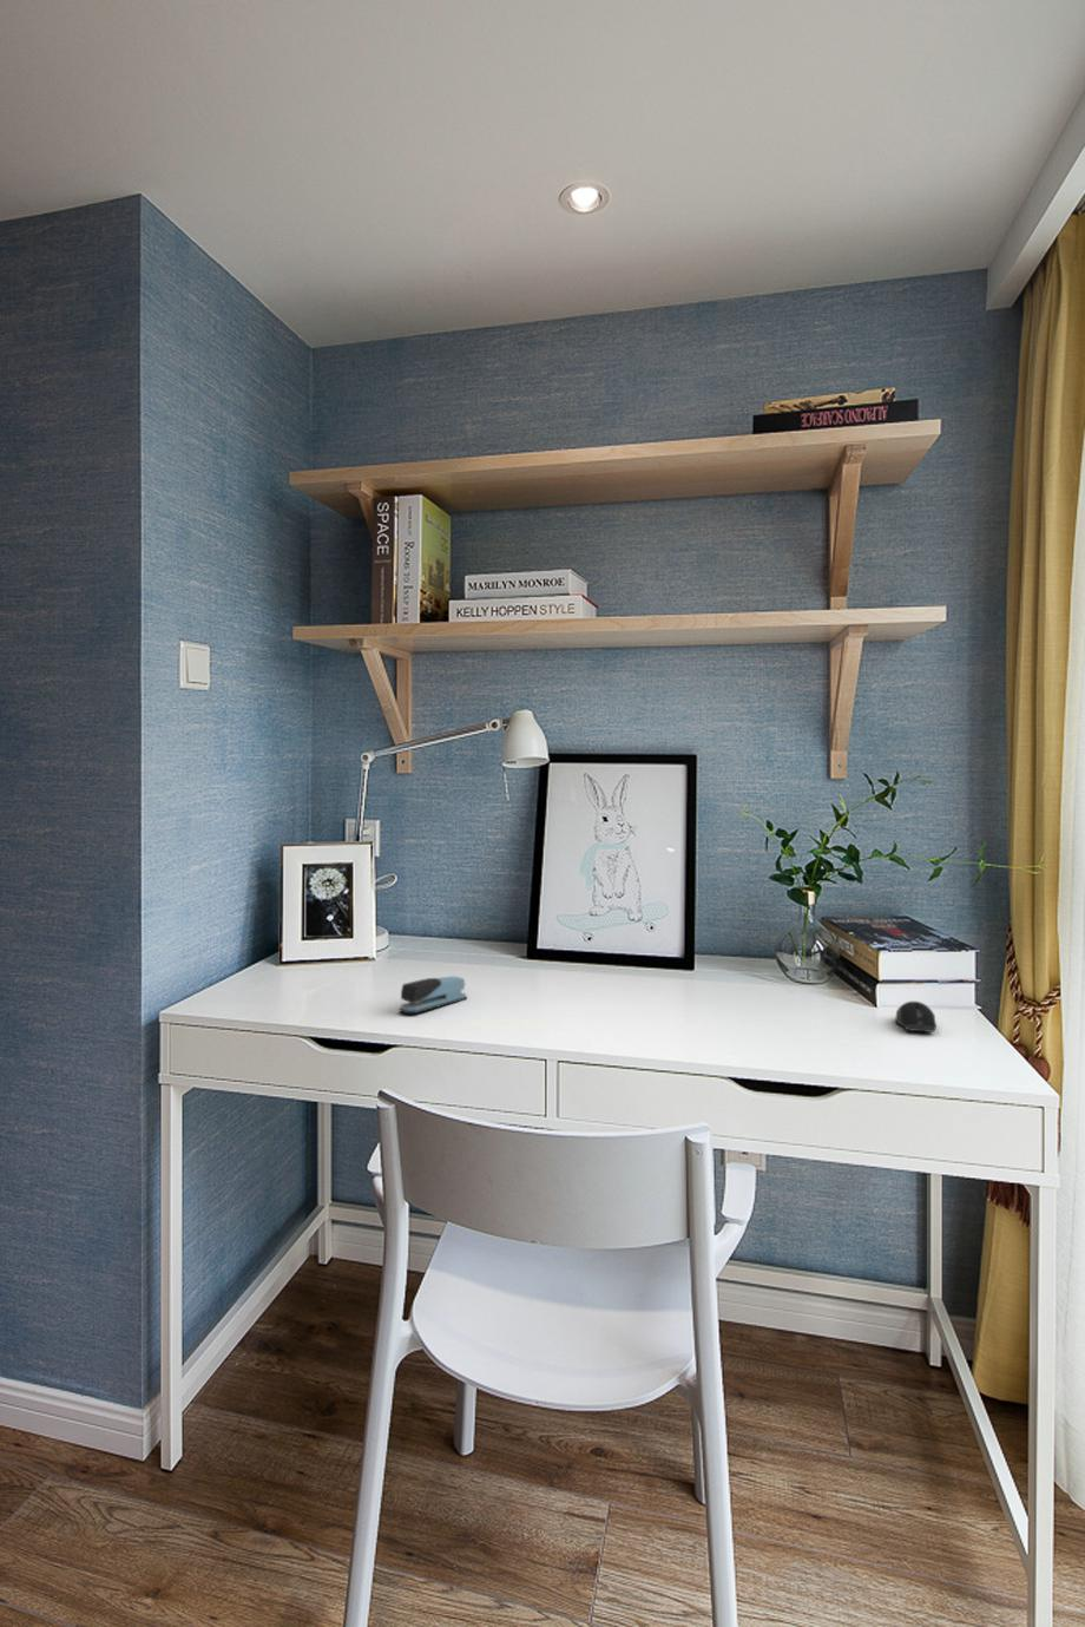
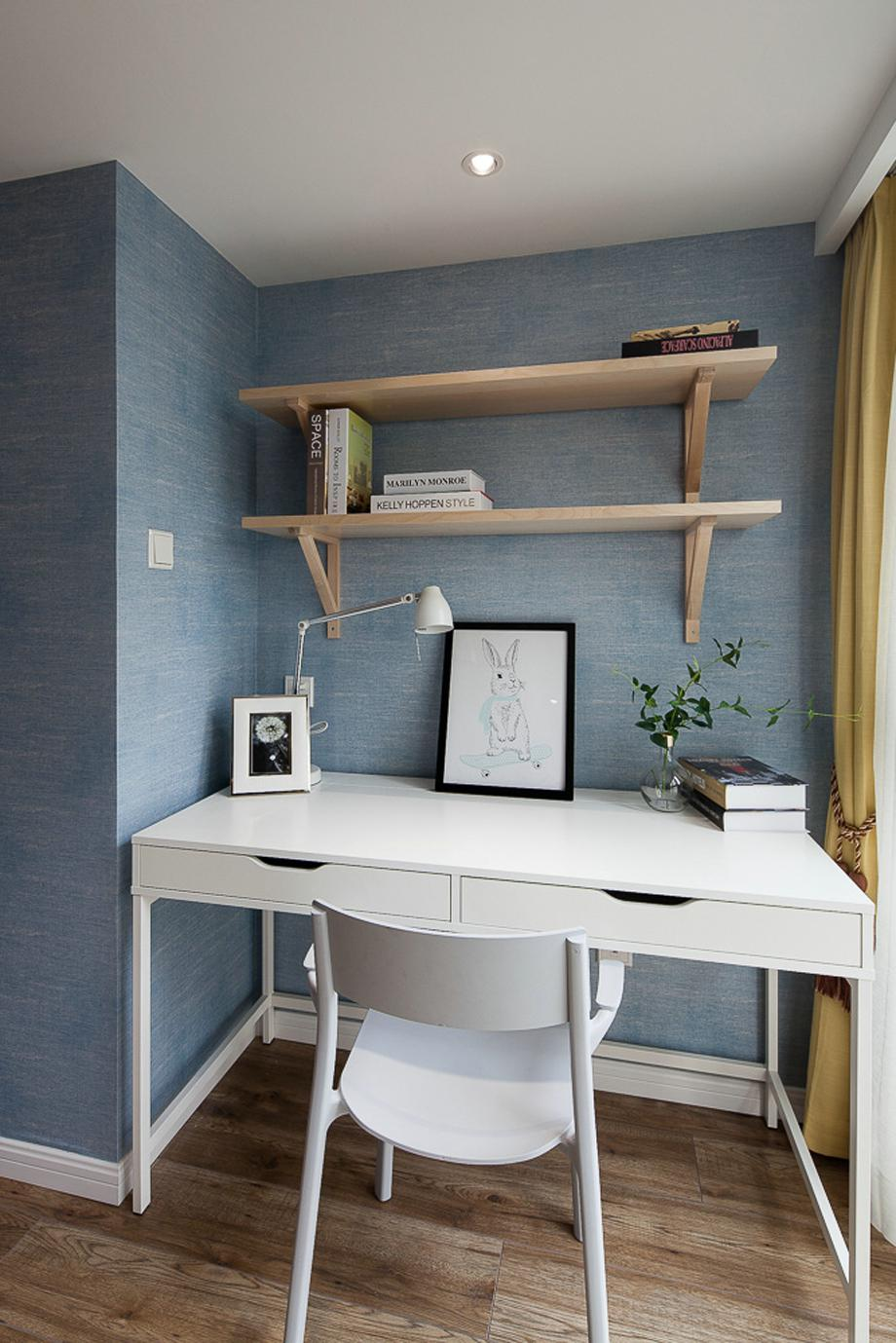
- stapler [398,975,469,1015]
- computer mouse [894,1001,937,1033]
